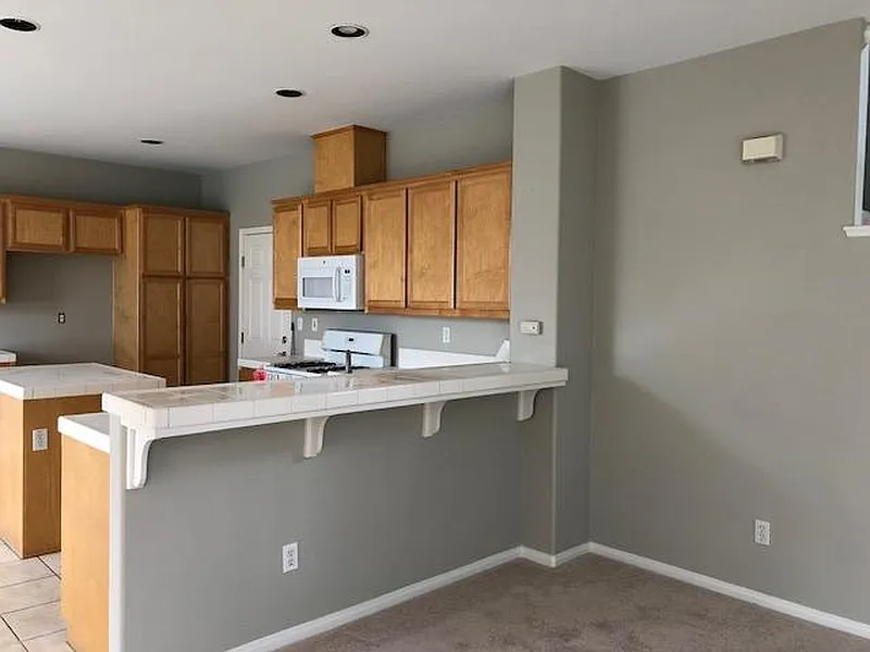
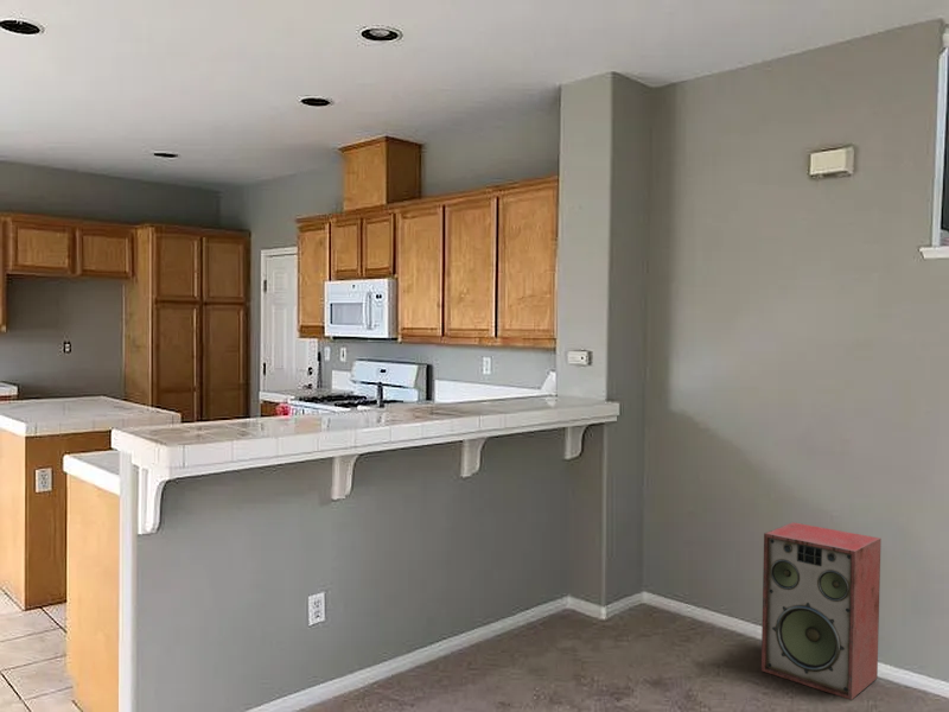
+ speaker [760,521,883,701]
